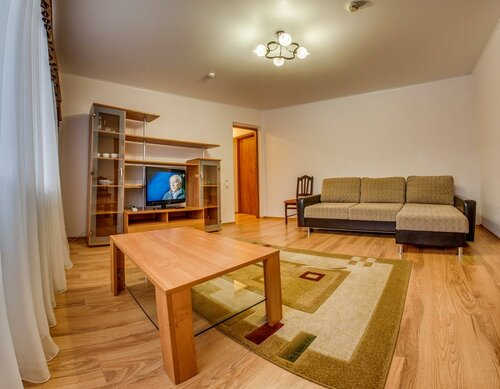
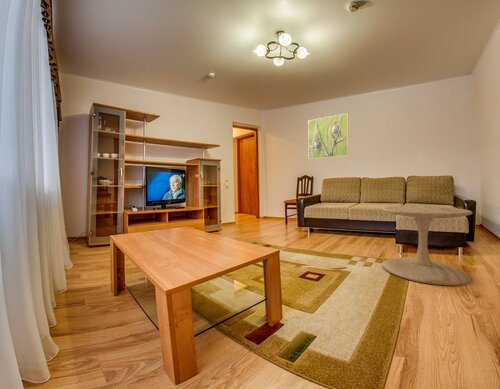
+ side table [381,205,473,286]
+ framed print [307,112,349,160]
